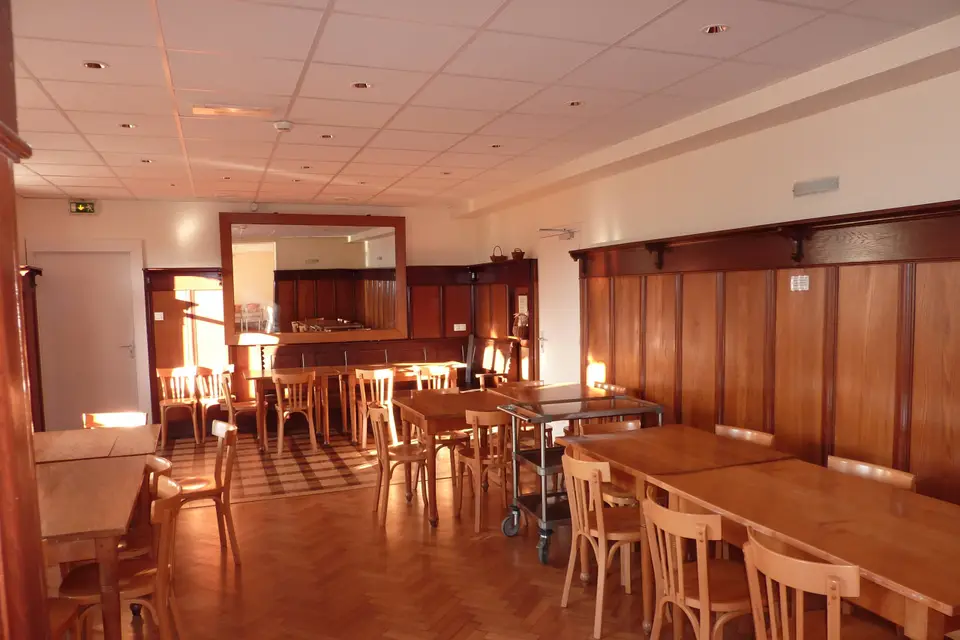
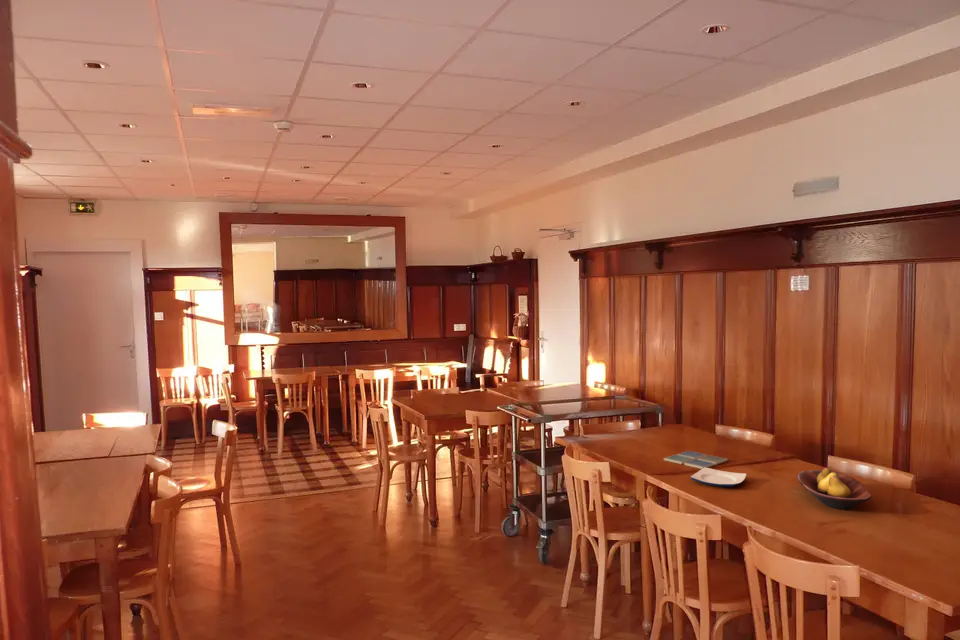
+ plate [689,467,747,488]
+ fruit bowl [797,467,872,511]
+ drink coaster [663,450,729,470]
